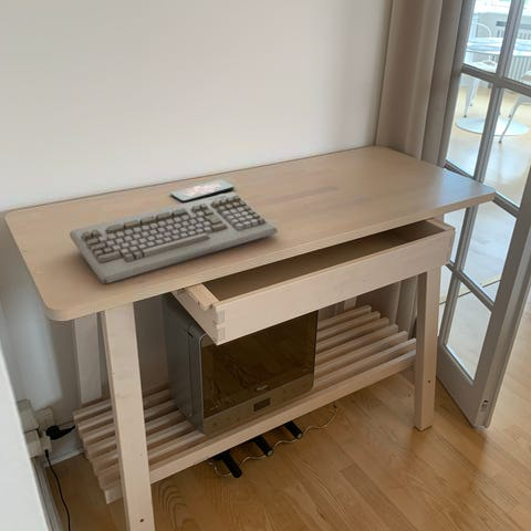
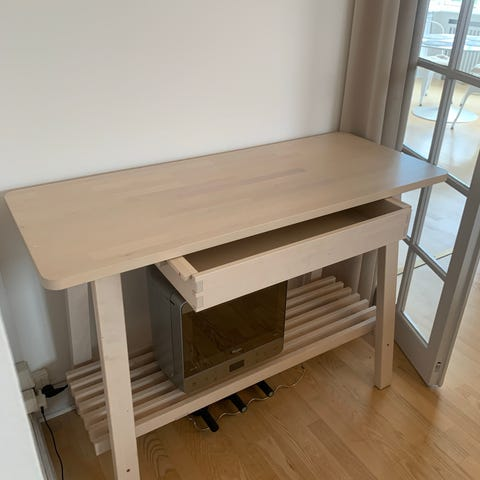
- smartphone [169,178,236,204]
- keyboard [69,191,278,284]
